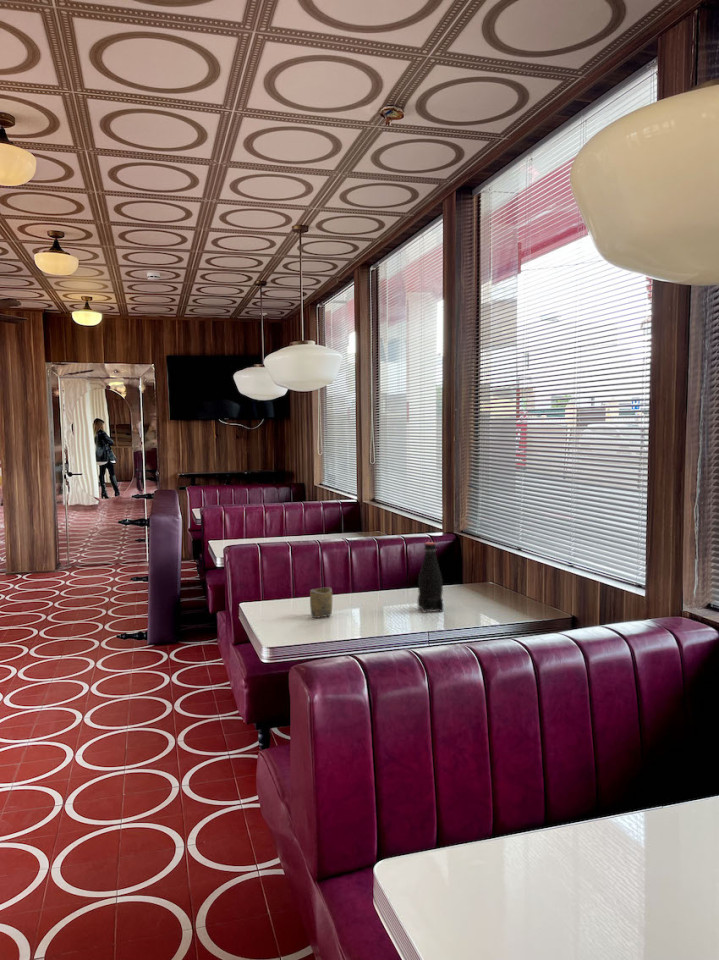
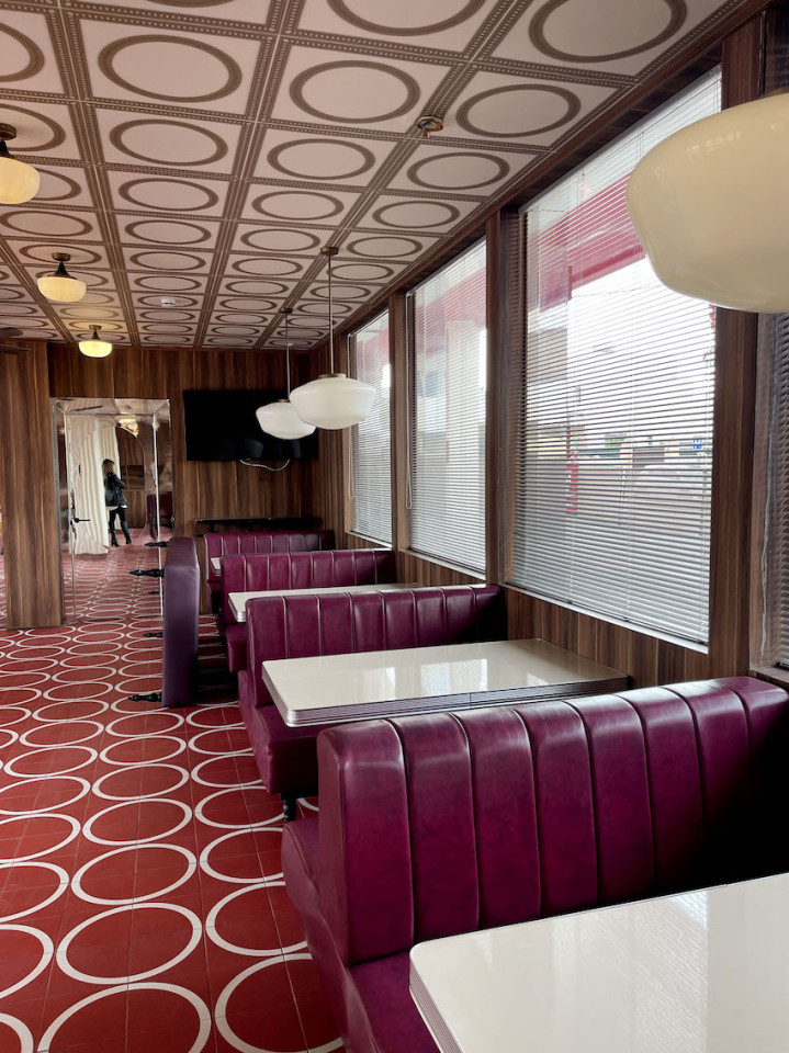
- bottle [417,541,445,614]
- cup [309,586,333,619]
